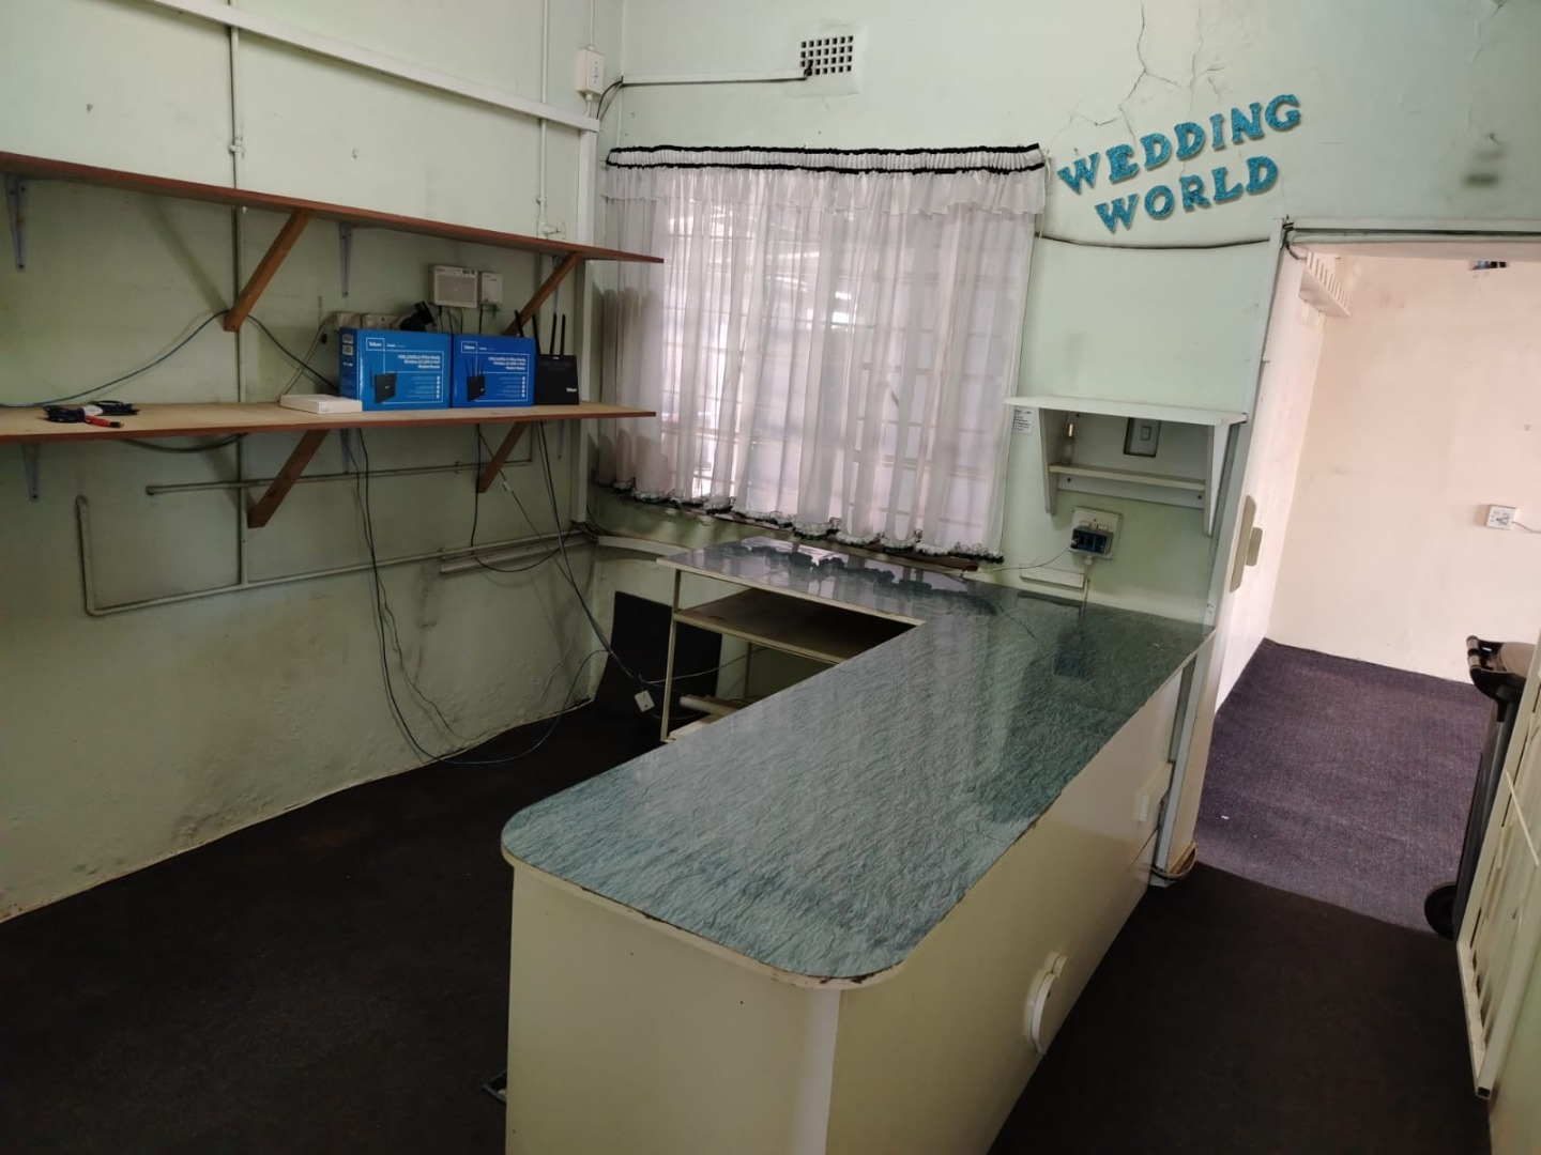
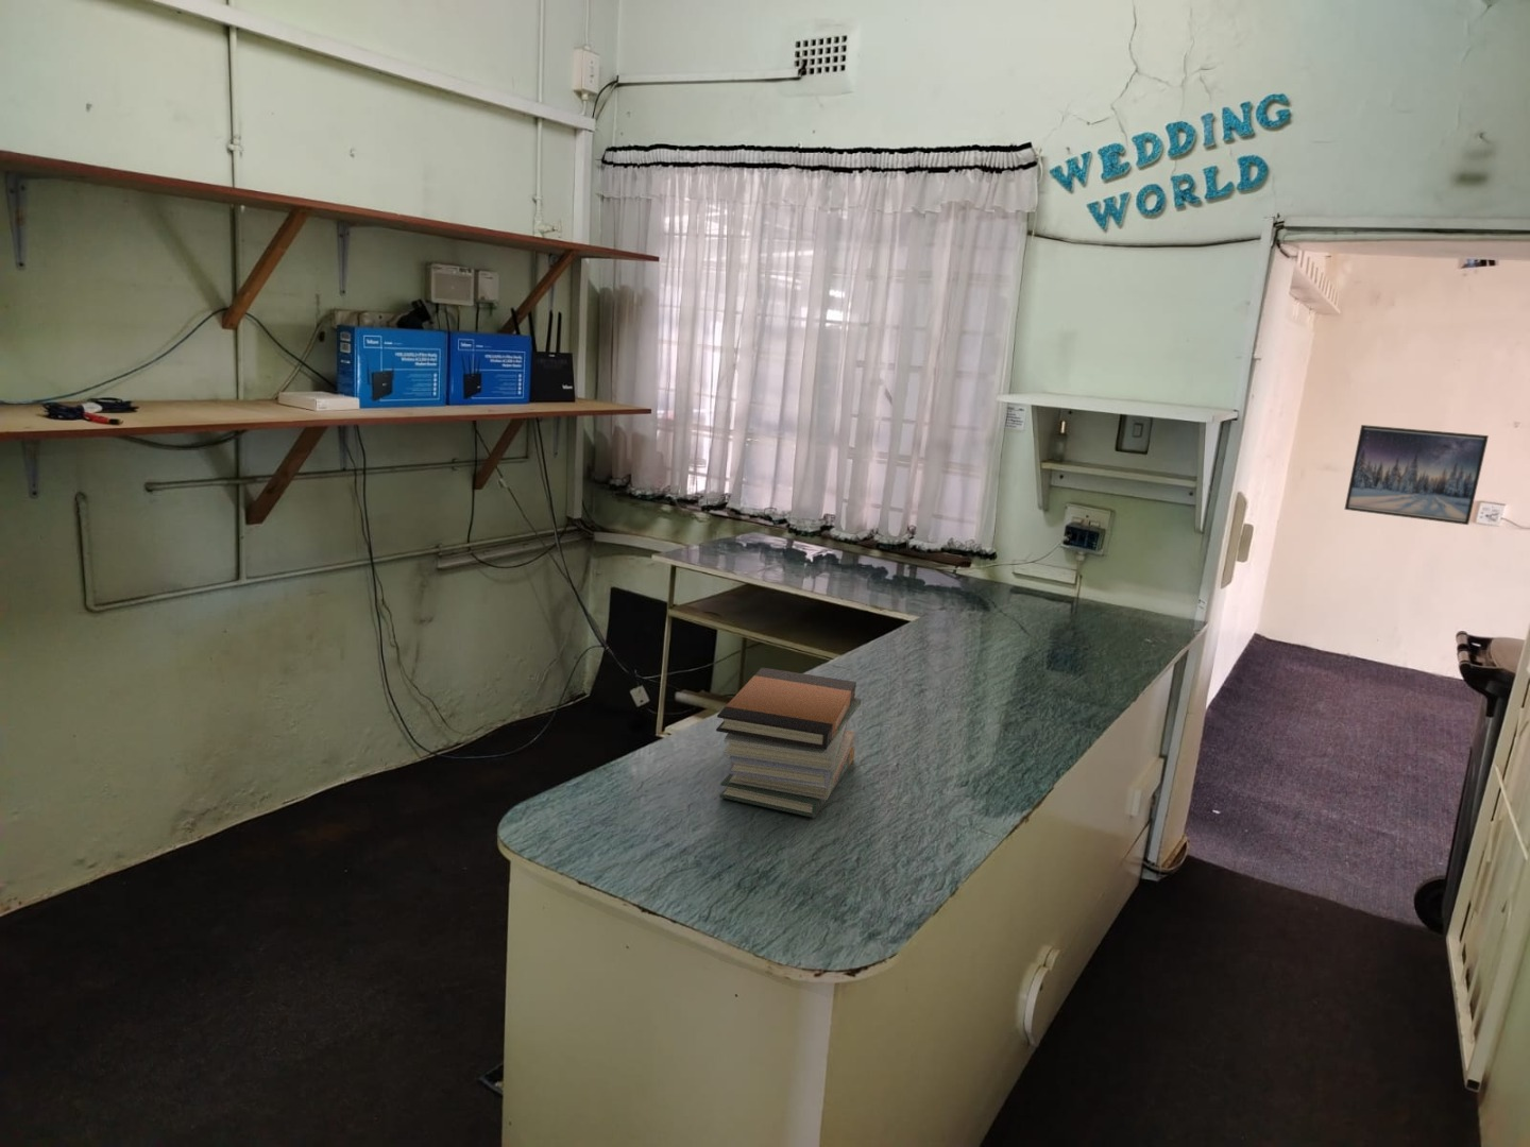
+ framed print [1344,424,1489,525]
+ book stack [716,667,861,819]
